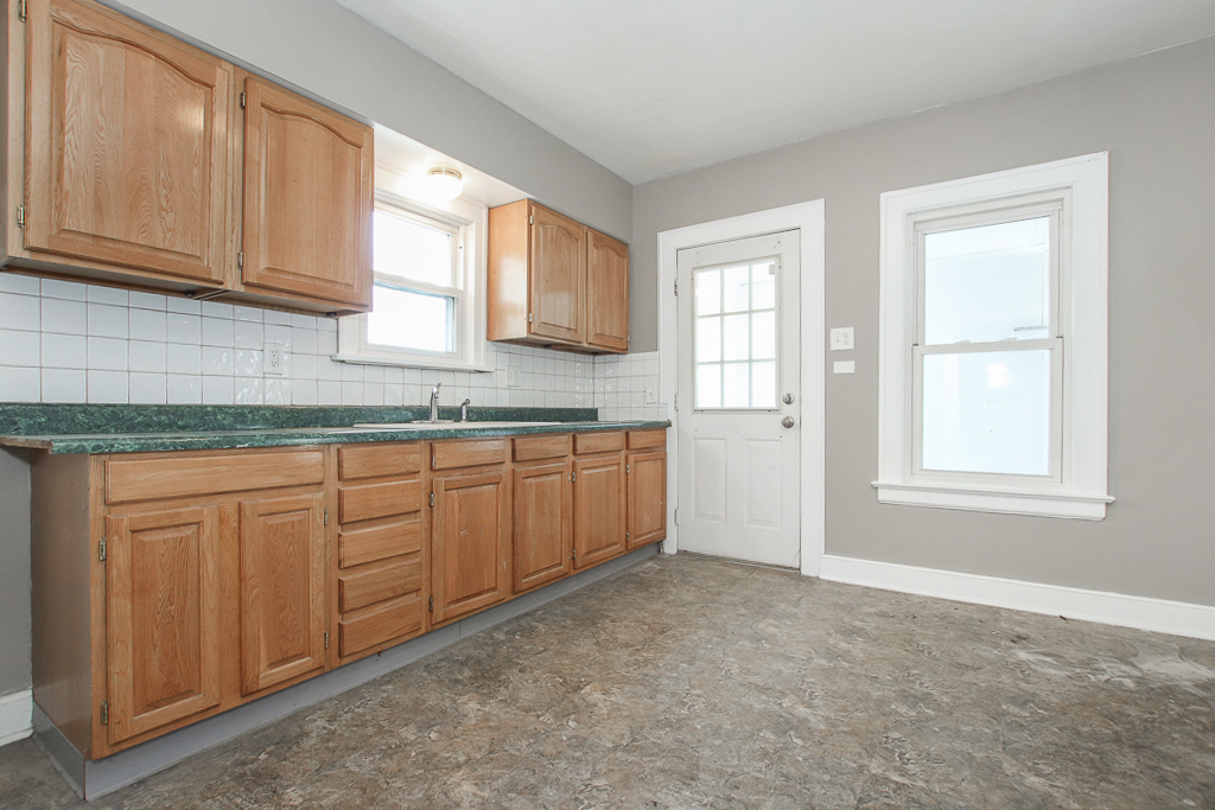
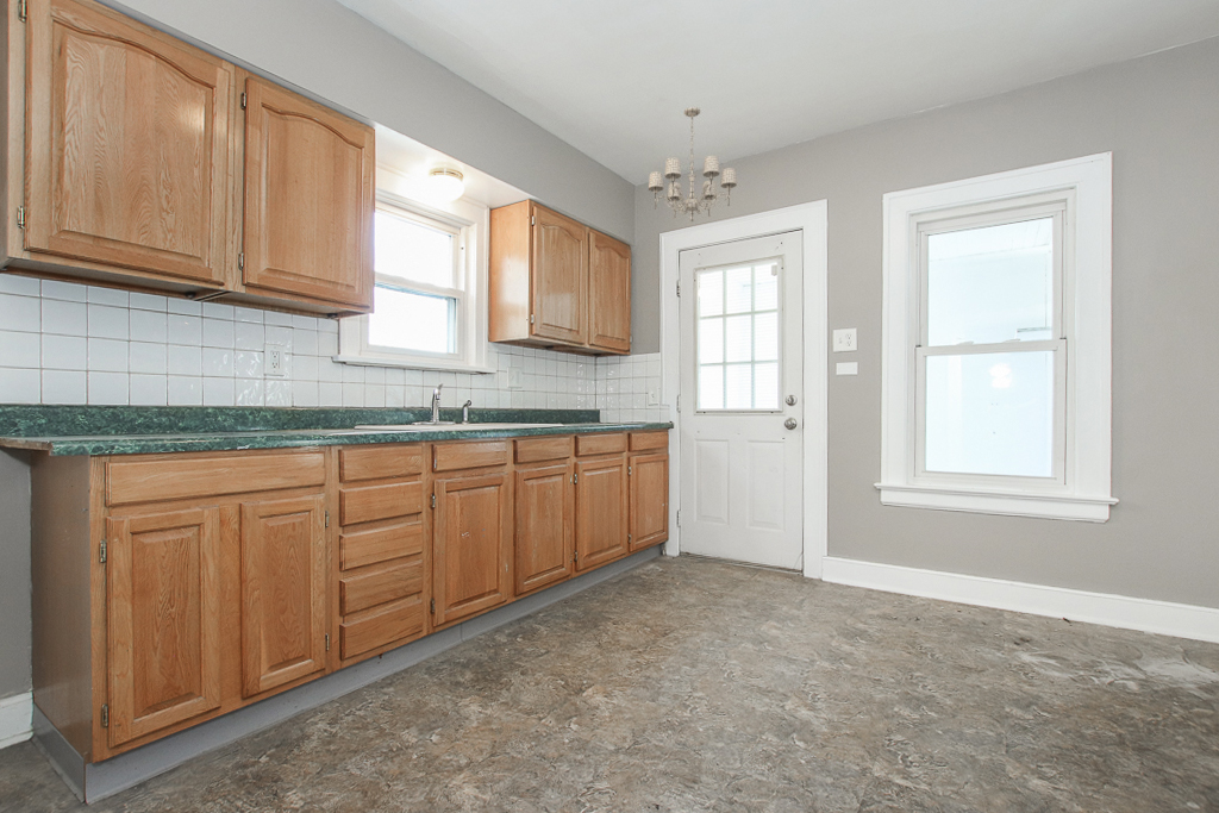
+ chandelier [648,106,738,223]
